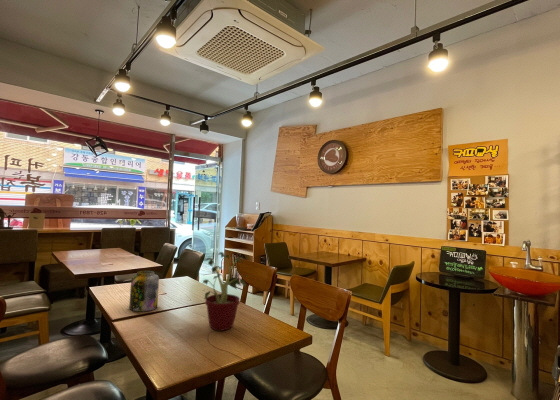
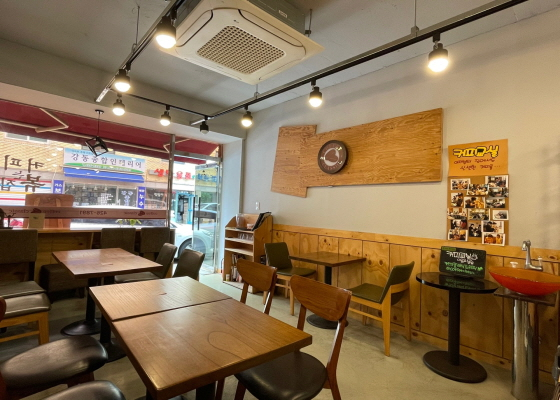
- jar [128,270,160,312]
- potted plant [202,251,249,332]
